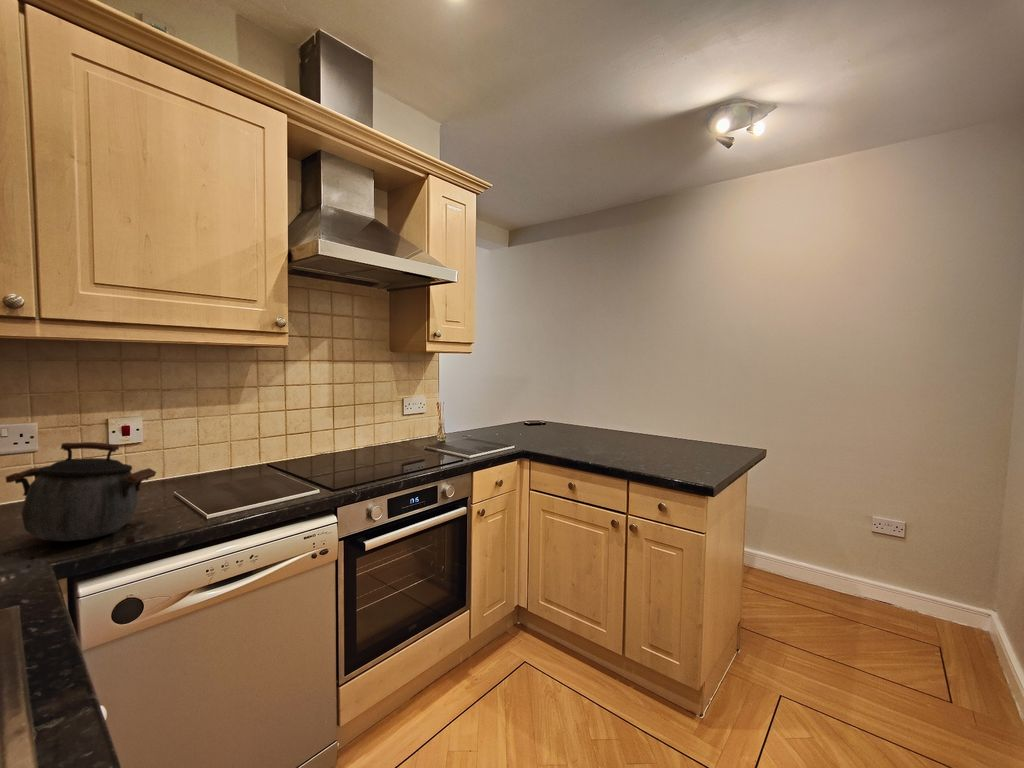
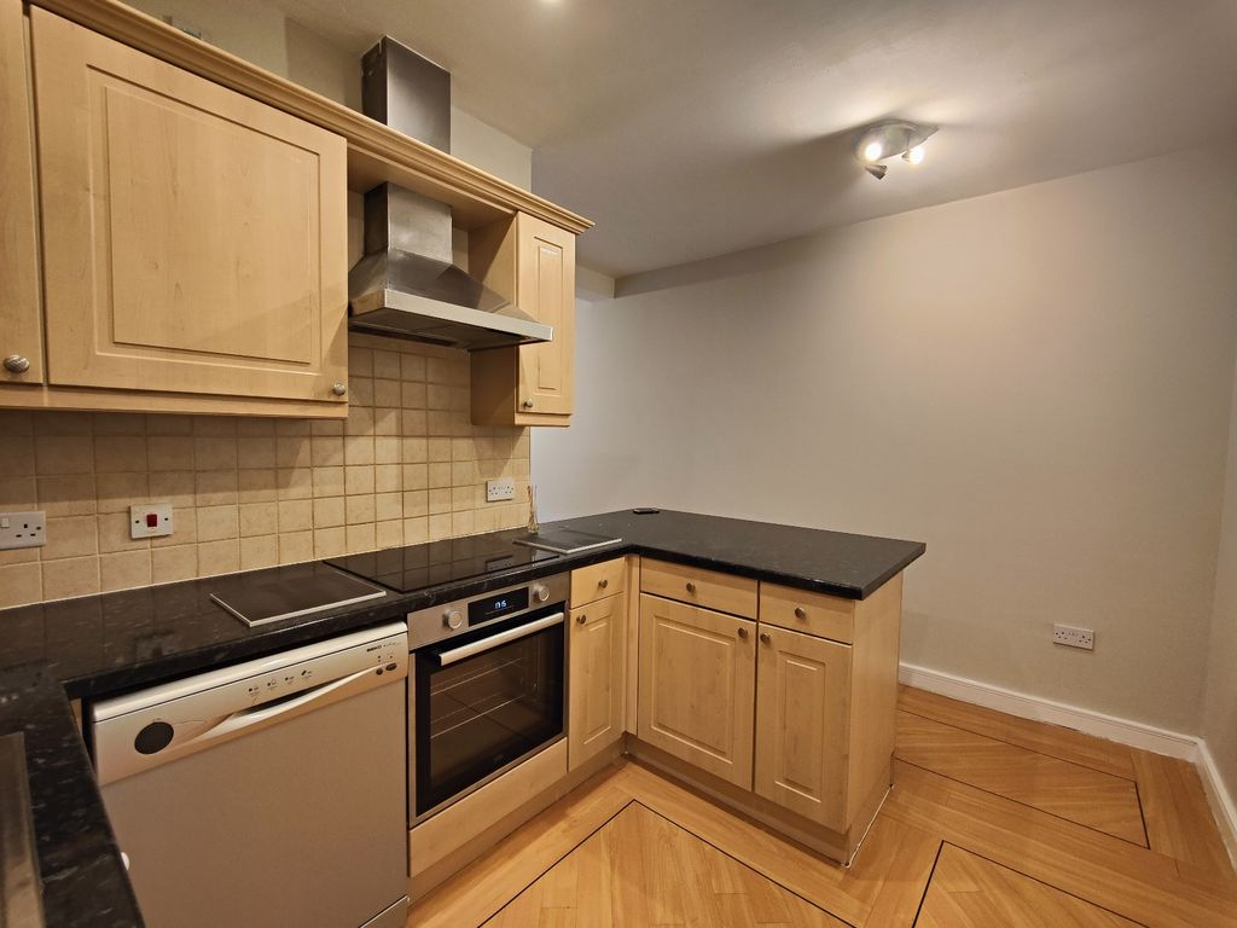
- kettle [5,441,157,542]
